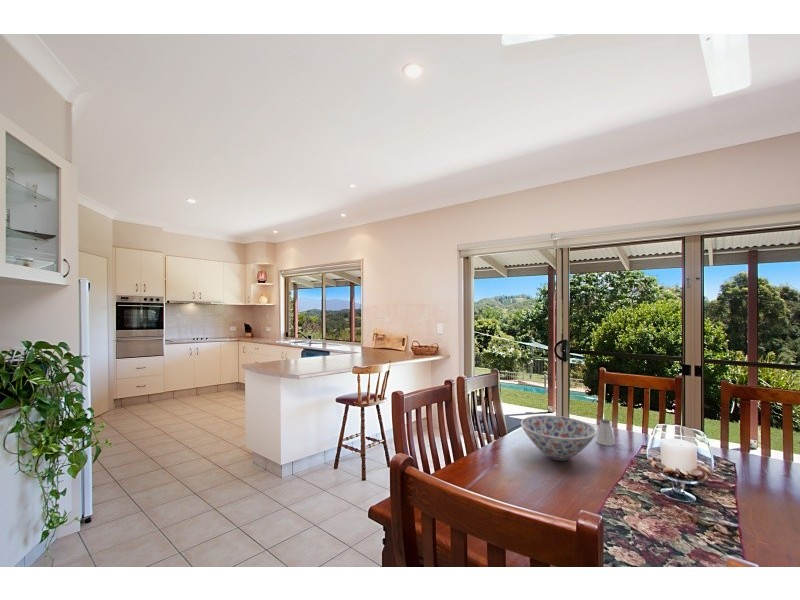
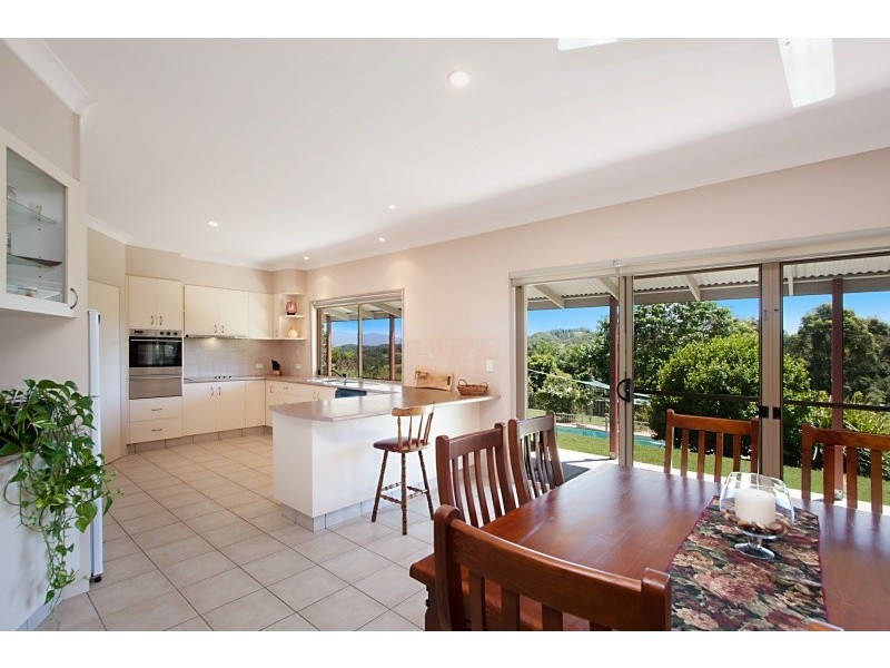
- saltshaker [595,418,616,447]
- bowl [520,414,598,462]
